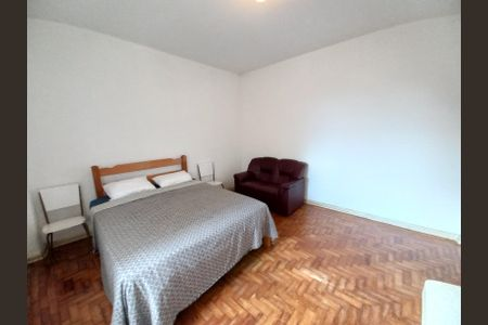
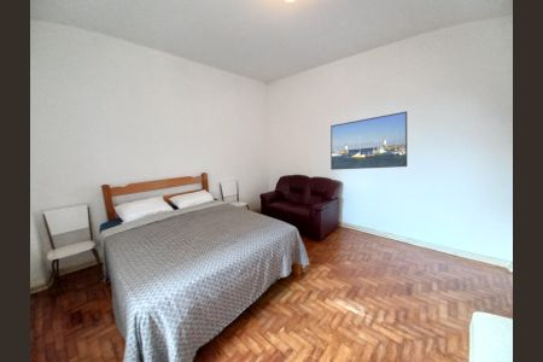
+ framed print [329,110,408,171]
